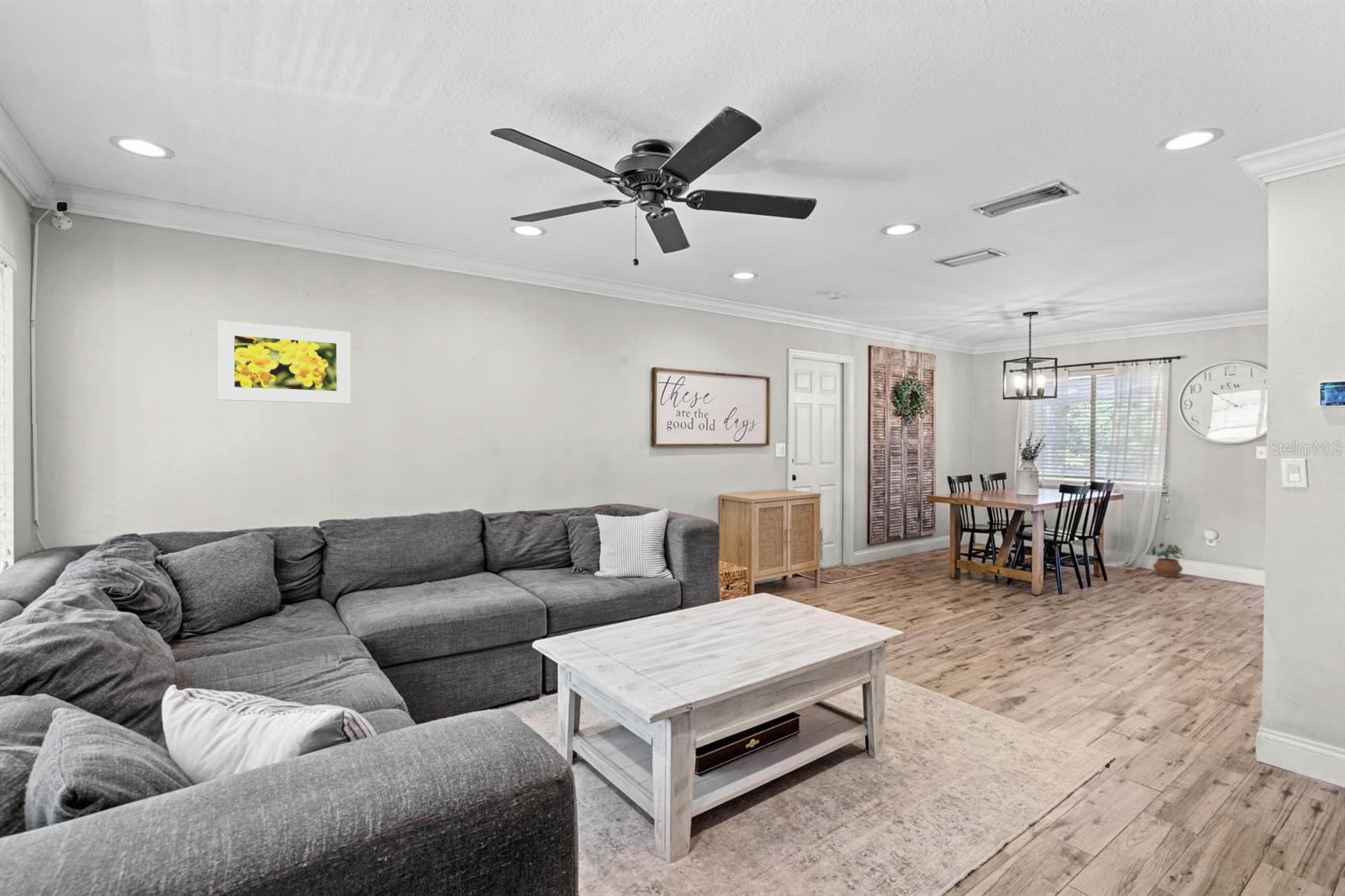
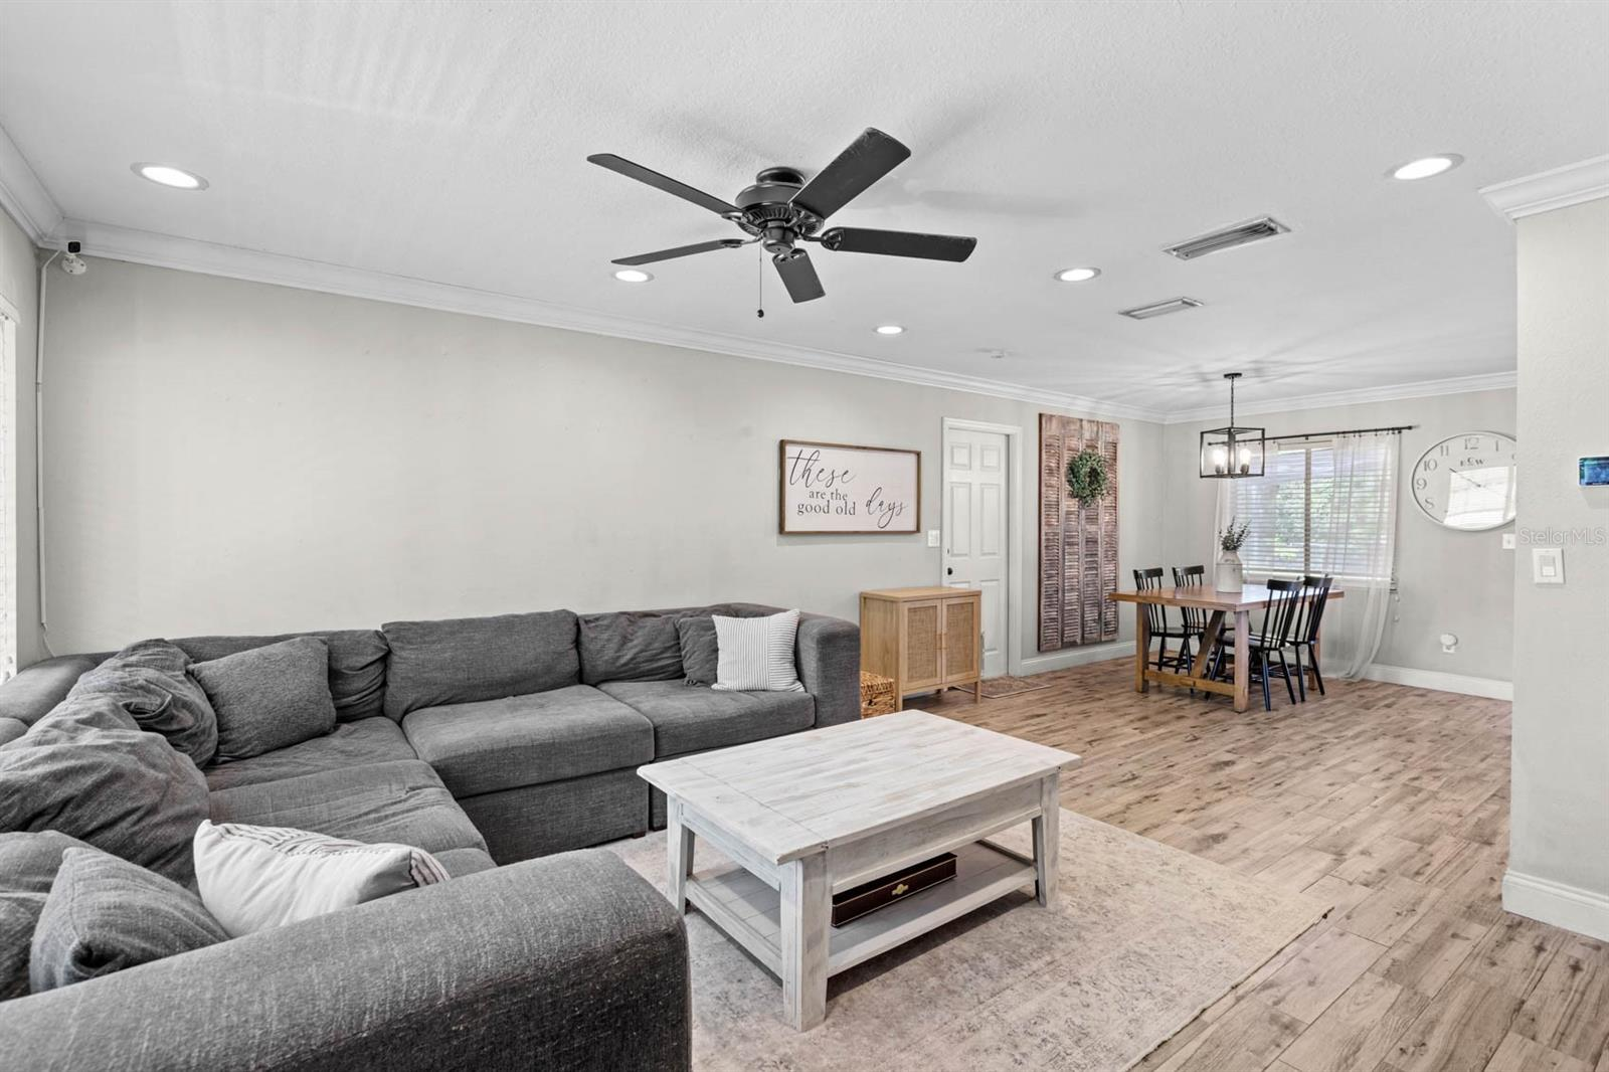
- potted plant [1151,542,1185,578]
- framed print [217,319,351,404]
